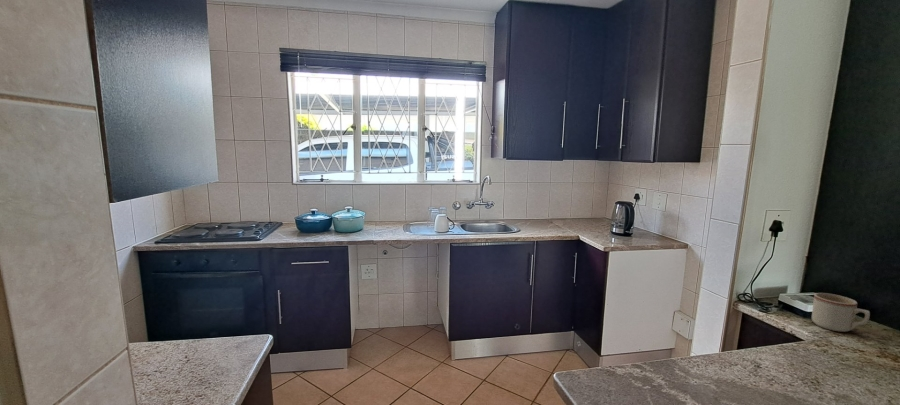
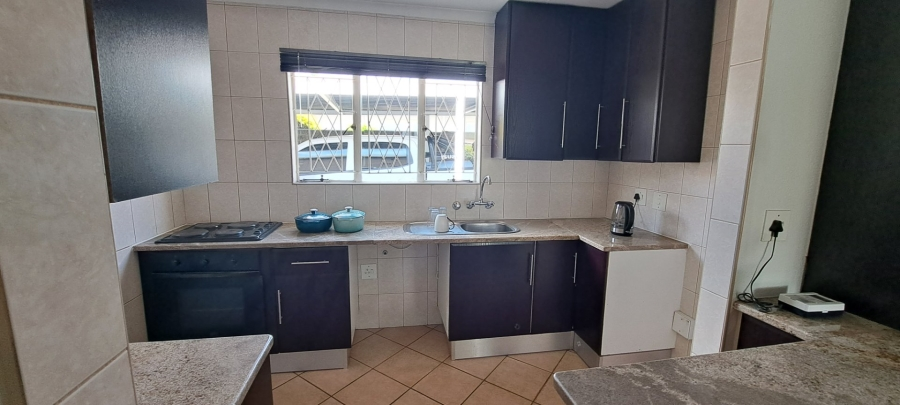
- mug [811,292,871,333]
